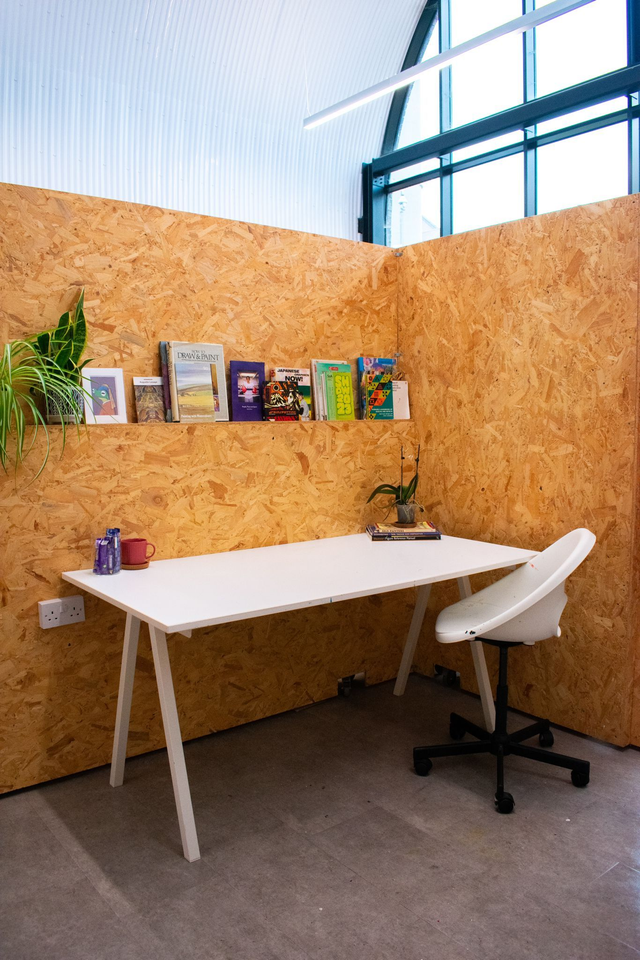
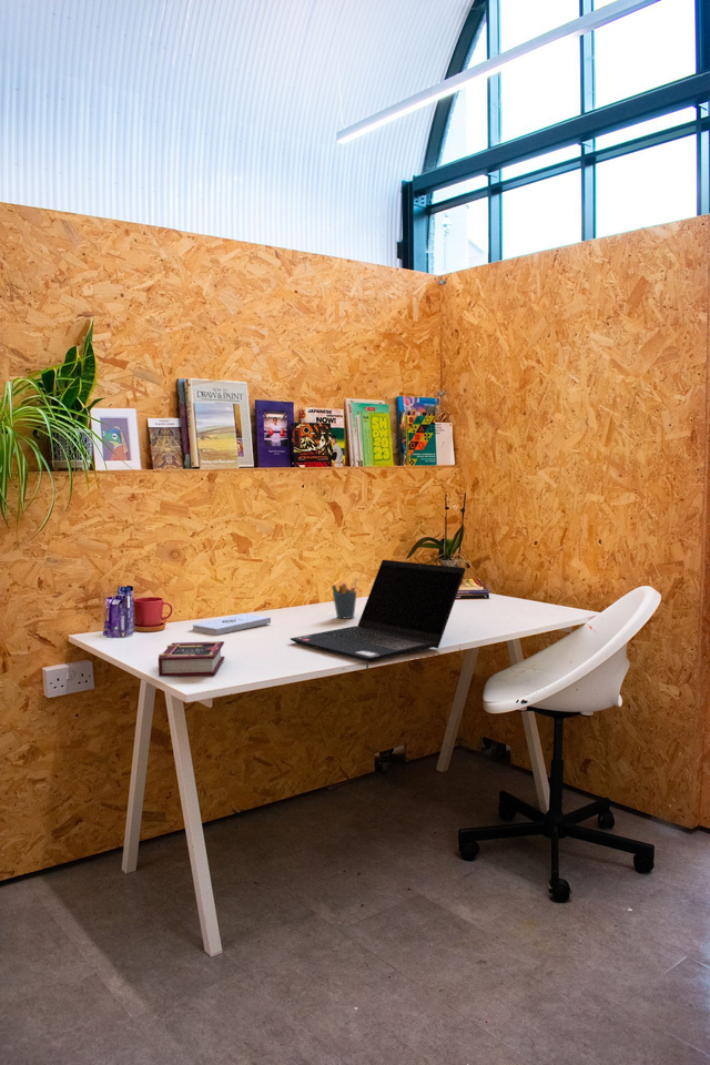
+ pen holder [331,577,358,619]
+ laptop computer [288,559,467,662]
+ notepad [191,613,272,636]
+ book [158,640,225,678]
